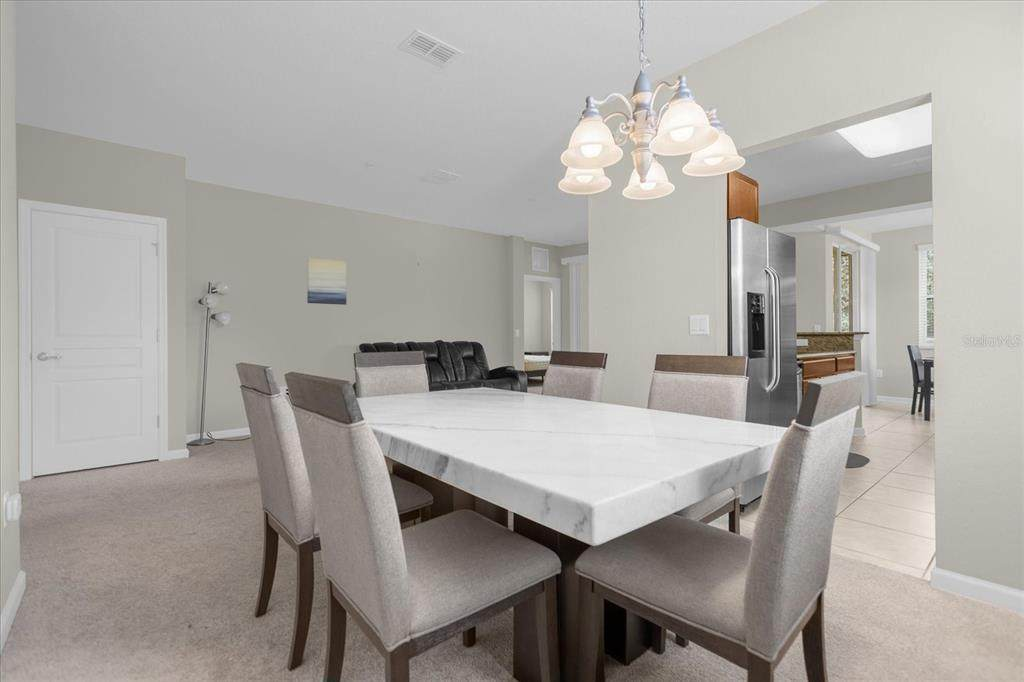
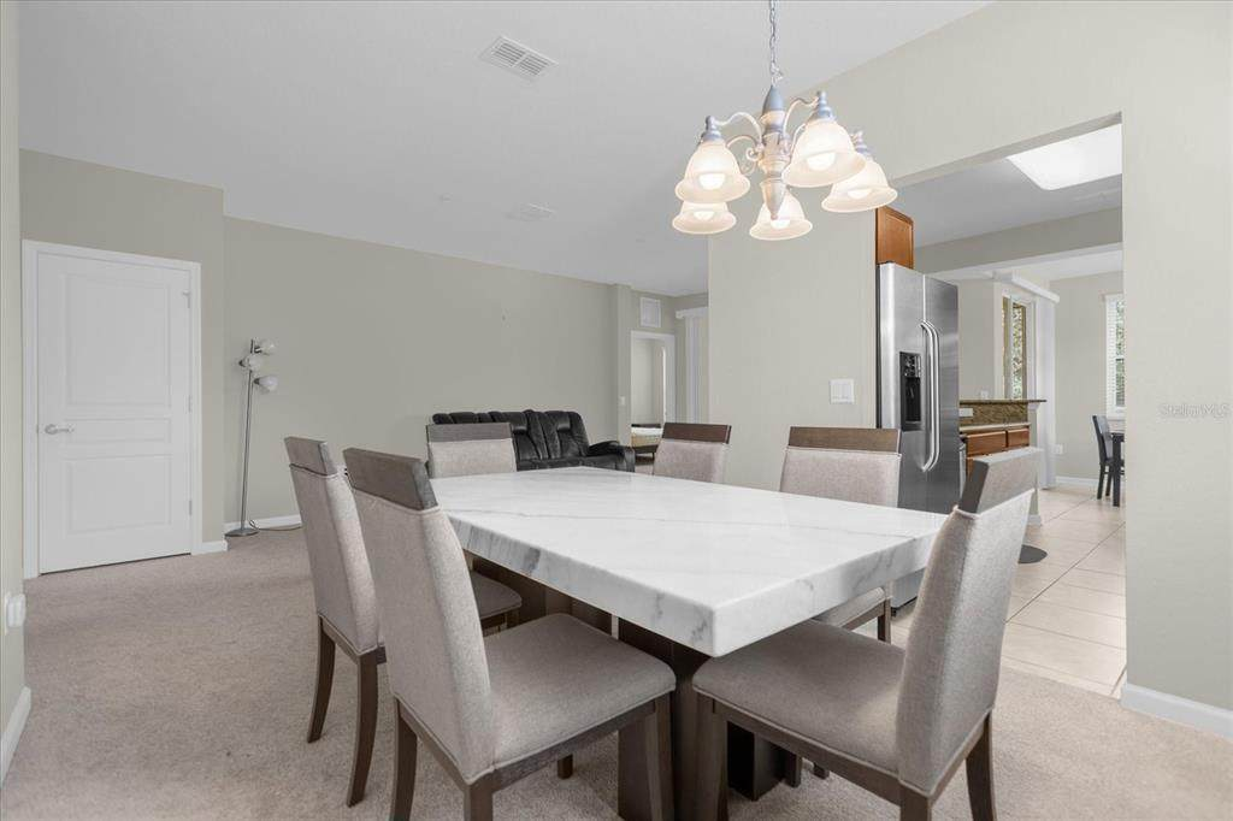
- wall art [306,257,347,306]
